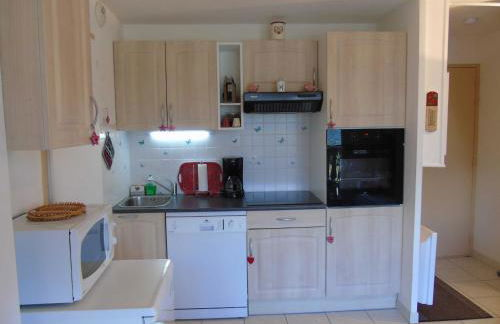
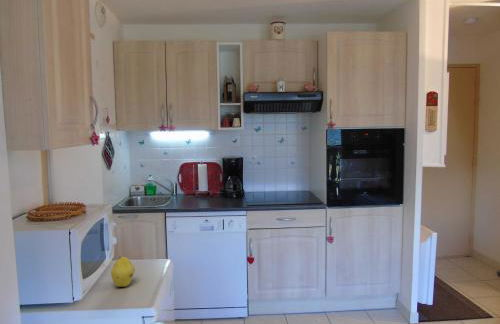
+ fruit [110,256,136,288]
